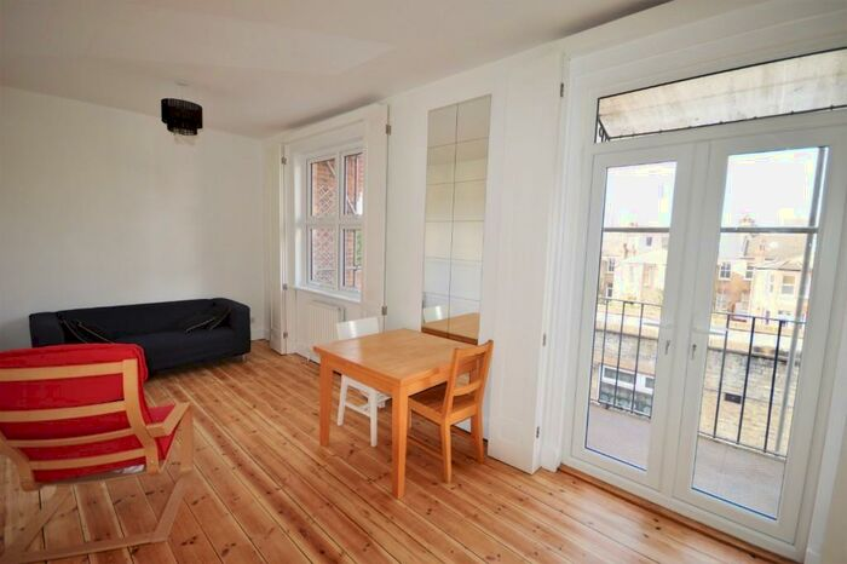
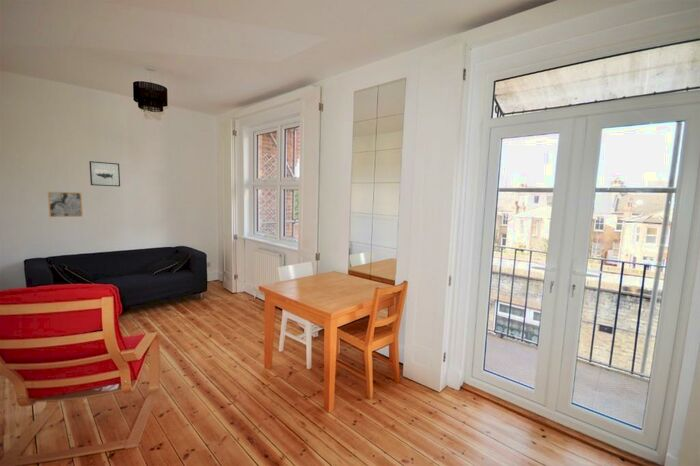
+ wall art [88,160,121,187]
+ wall art [47,191,84,218]
